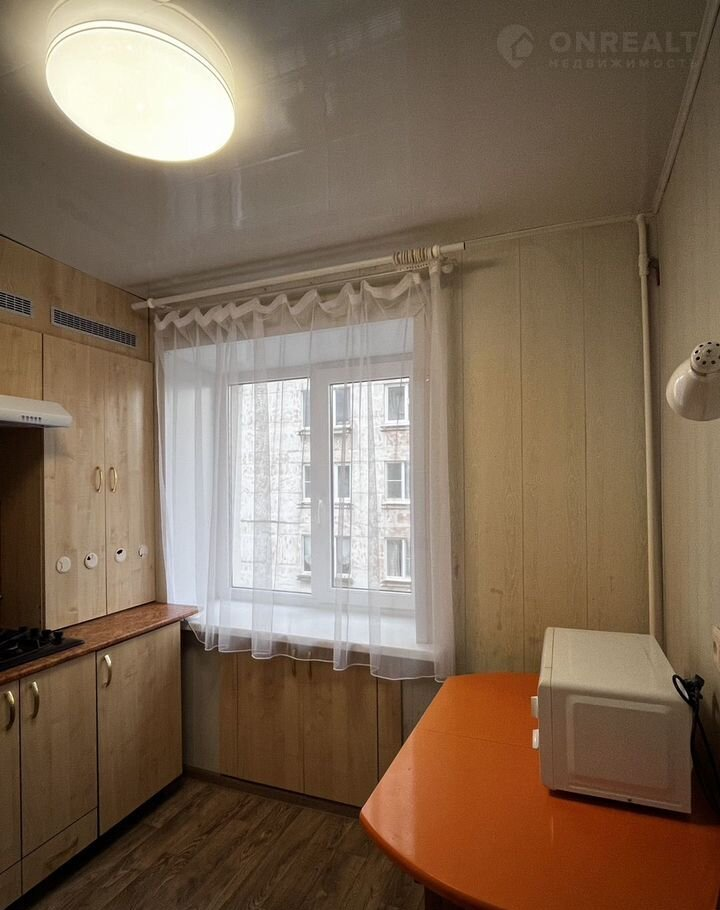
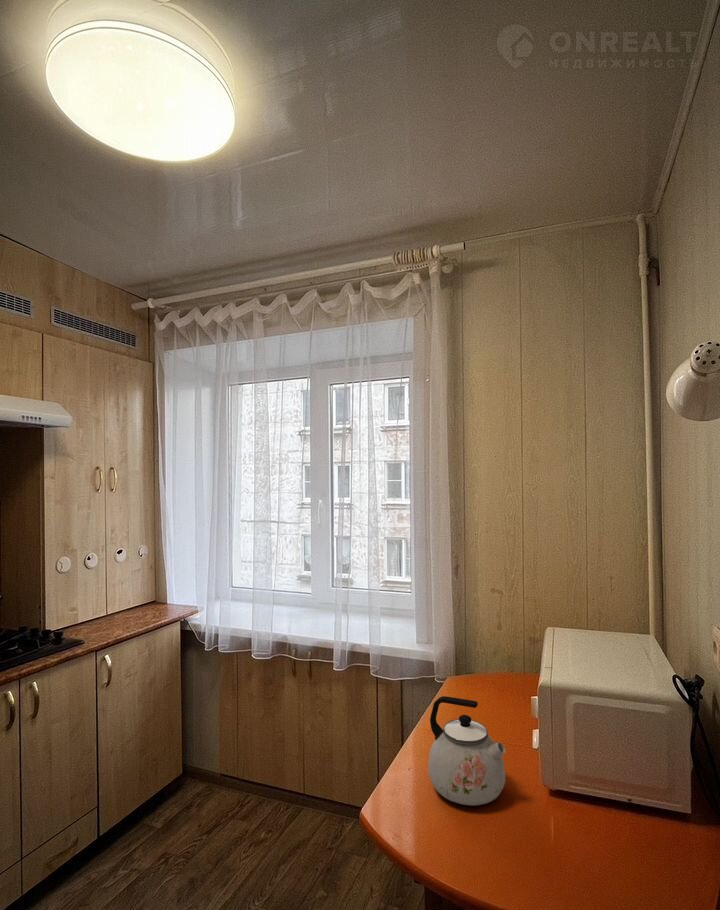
+ kettle [427,695,506,806]
